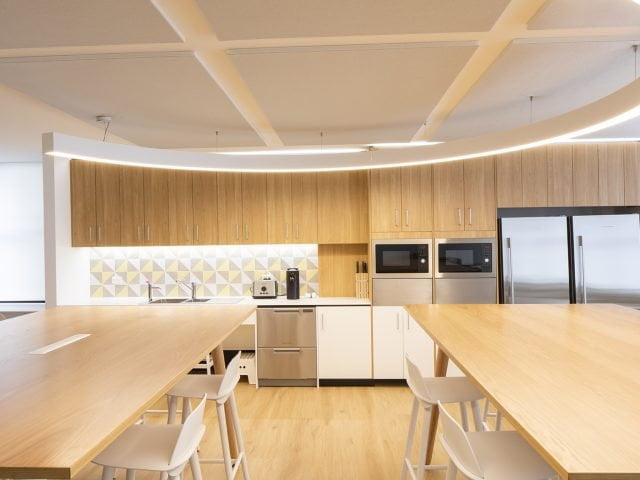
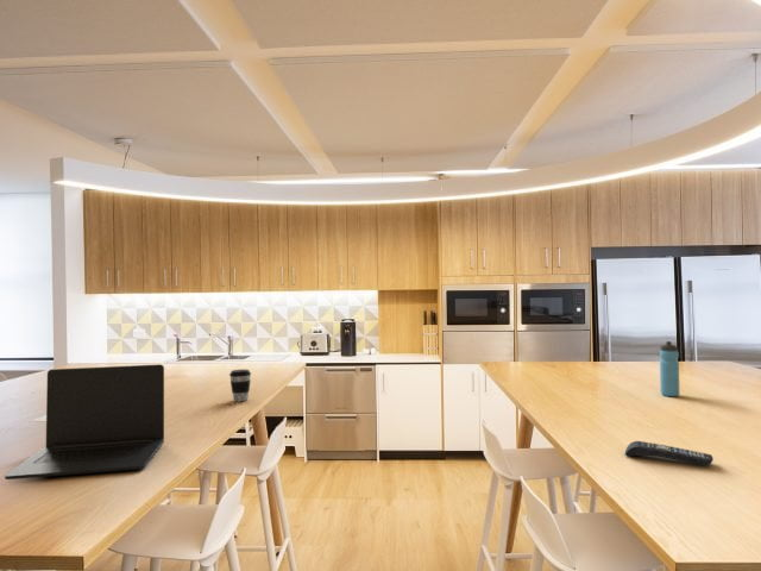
+ laptop [4,363,165,481]
+ water bottle [659,340,681,397]
+ remote control [624,440,715,466]
+ coffee cup [228,369,252,402]
